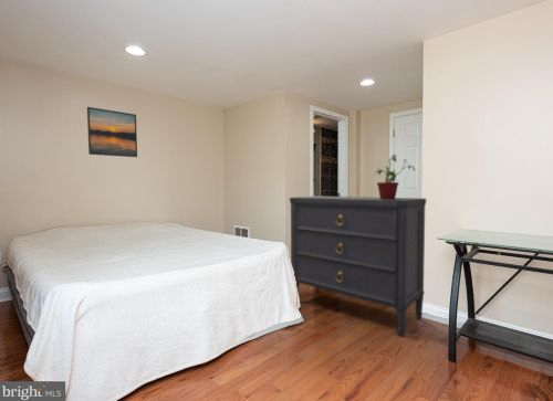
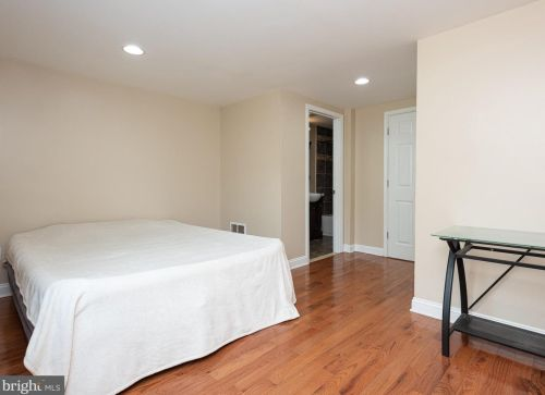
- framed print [86,106,138,158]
- potted plant [373,154,418,199]
- dresser [289,196,427,338]
